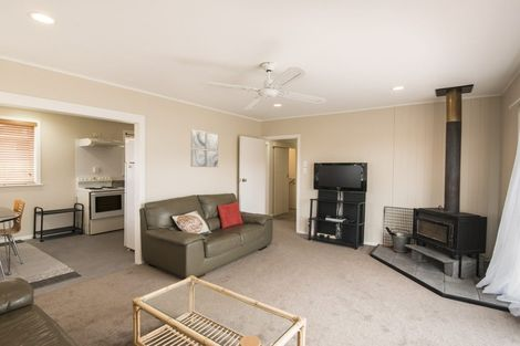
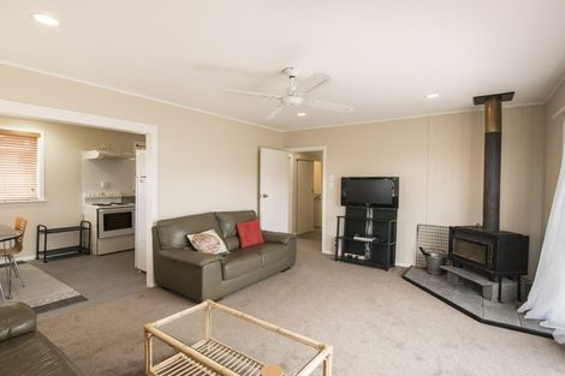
- wall art [190,129,219,168]
